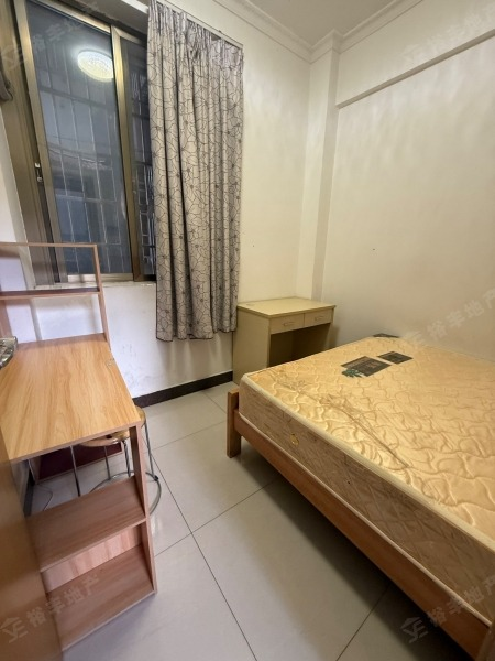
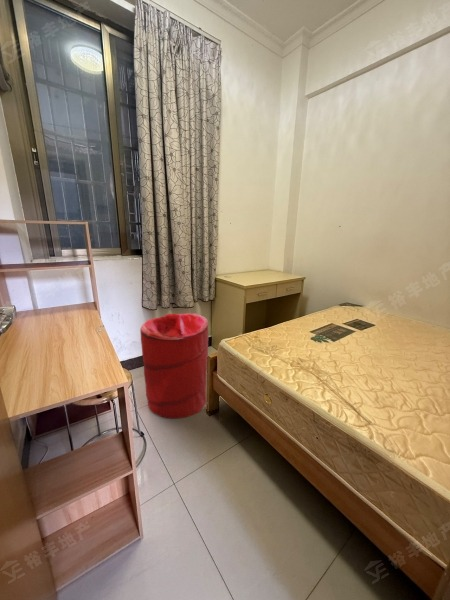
+ laundry hamper [139,312,209,420]
